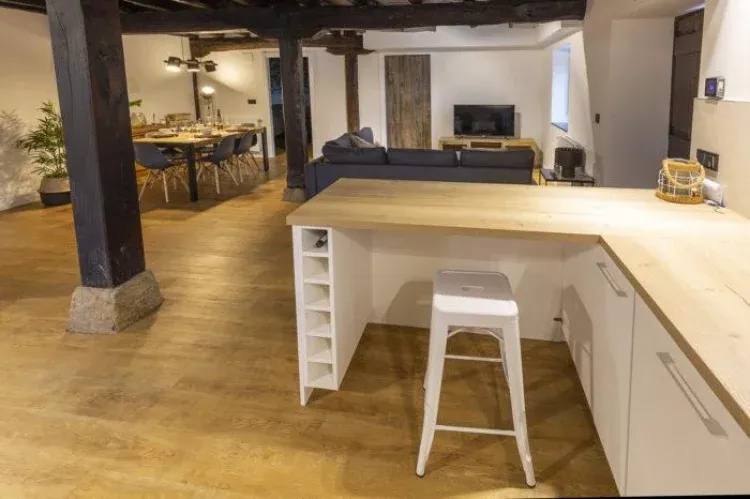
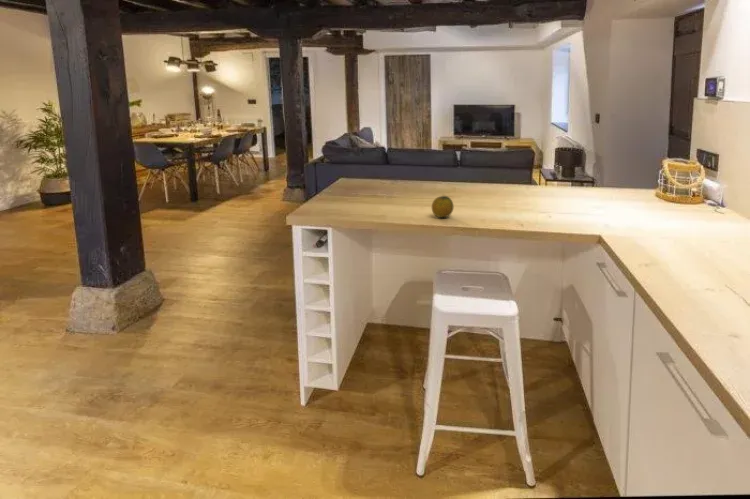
+ fruit [431,195,454,218]
